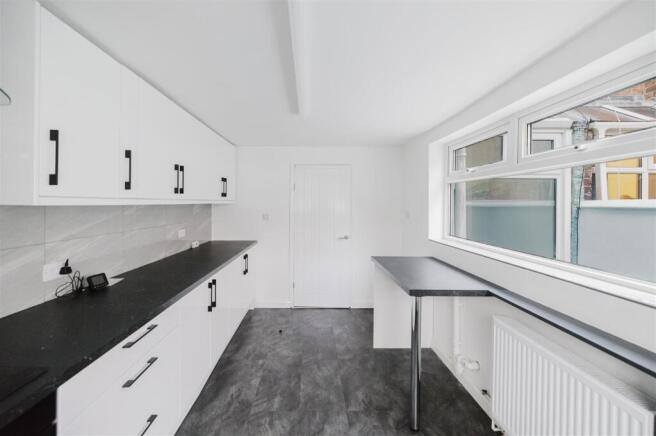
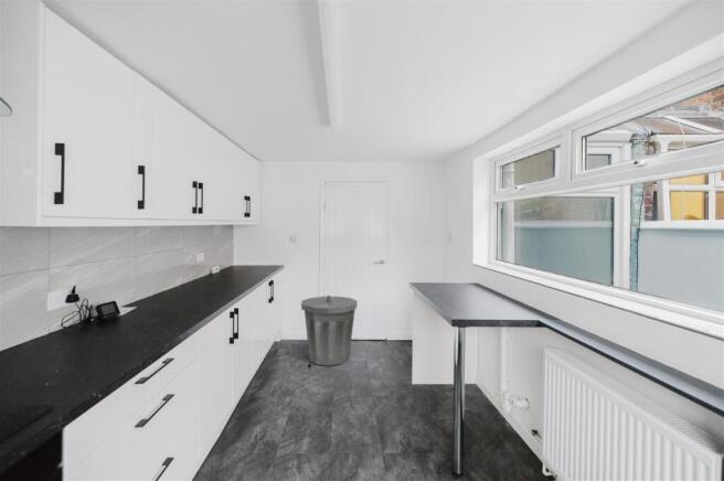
+ trash can [300,295,359,367]
